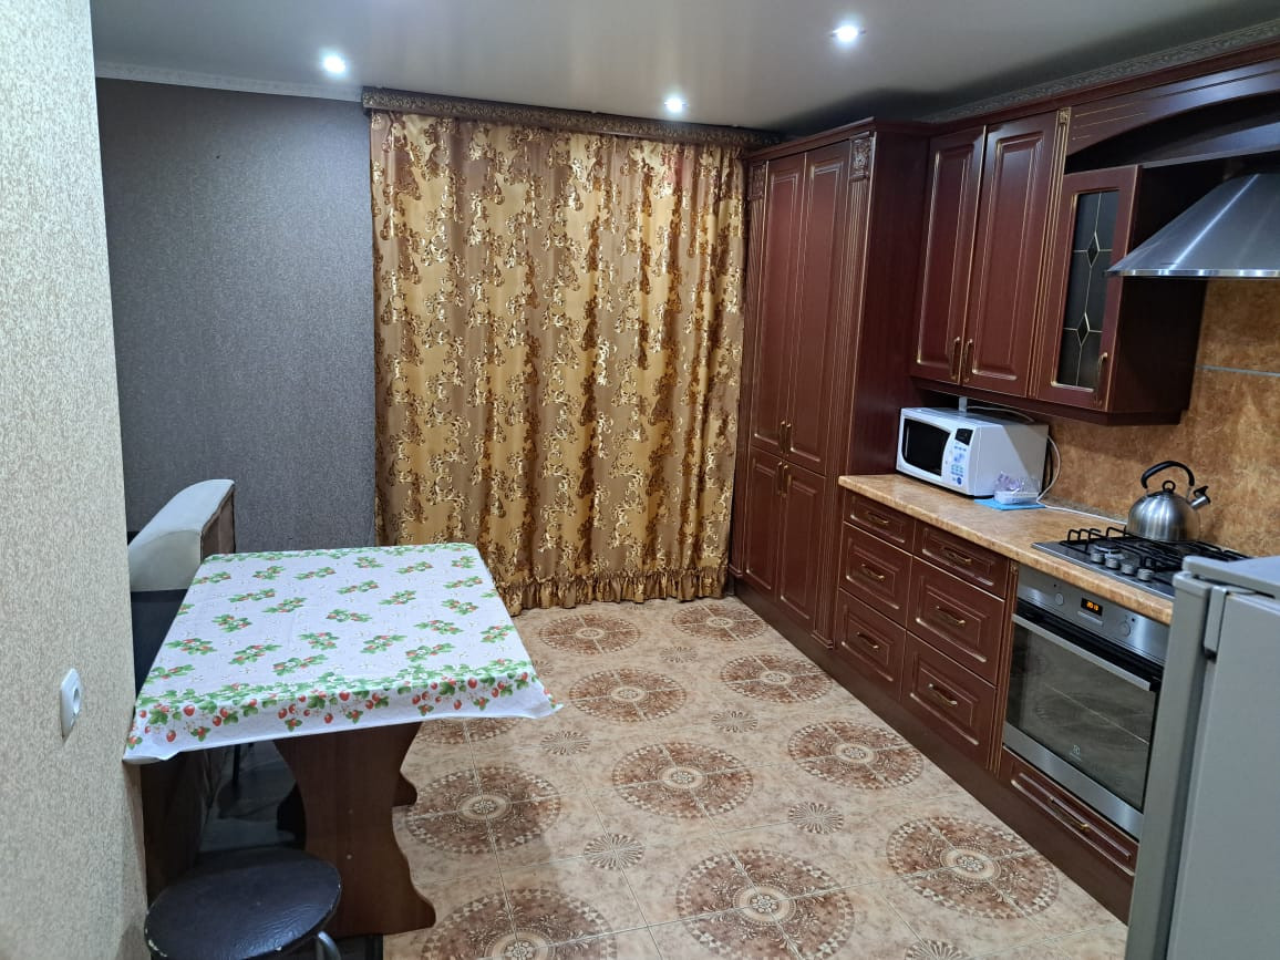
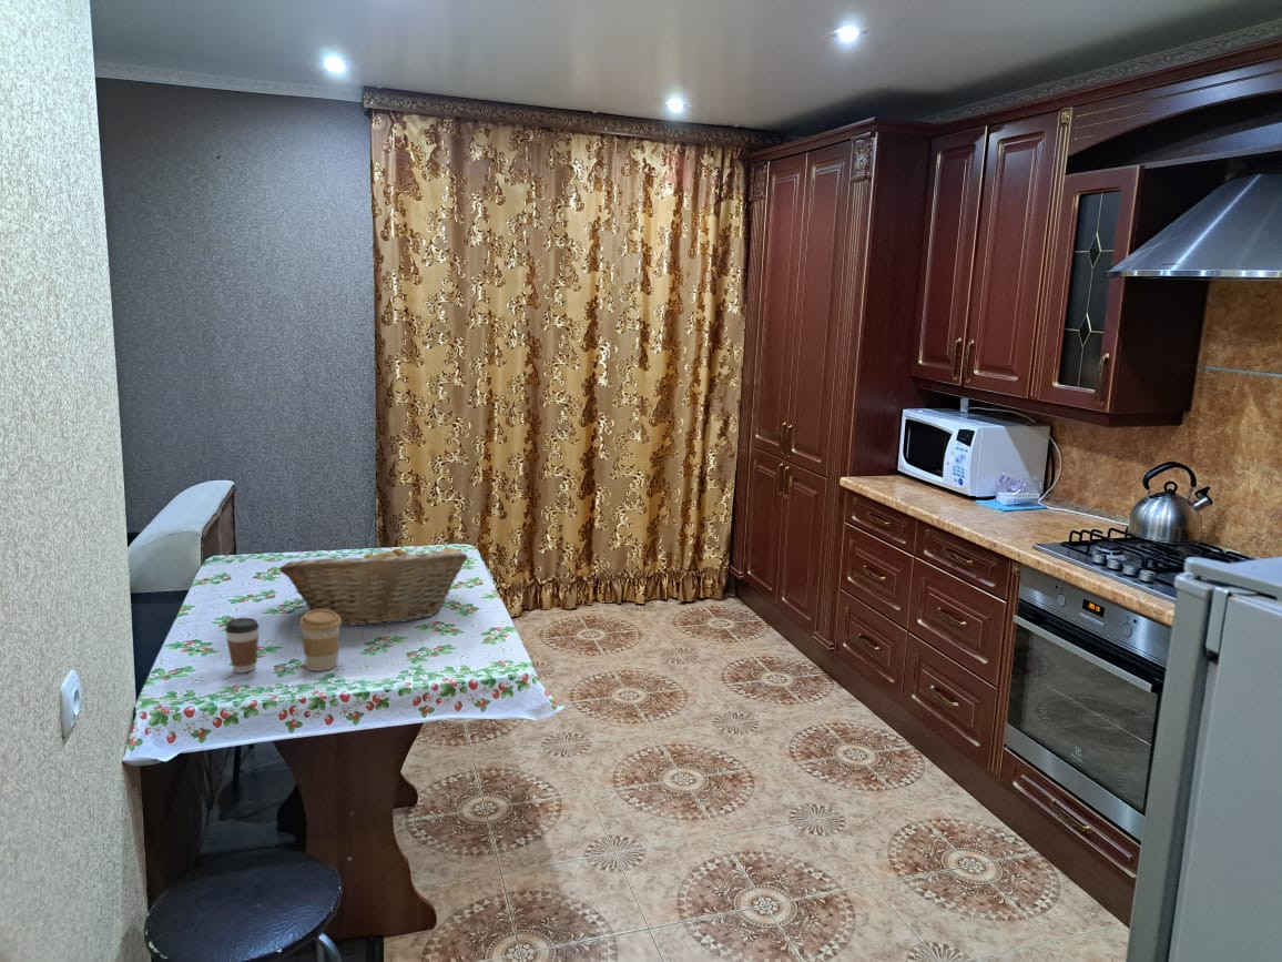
+ coffee cup [224,617,261,674]
+ coffee cup [298,609,343,672]
+ fruit basket [278,541,469,627]
